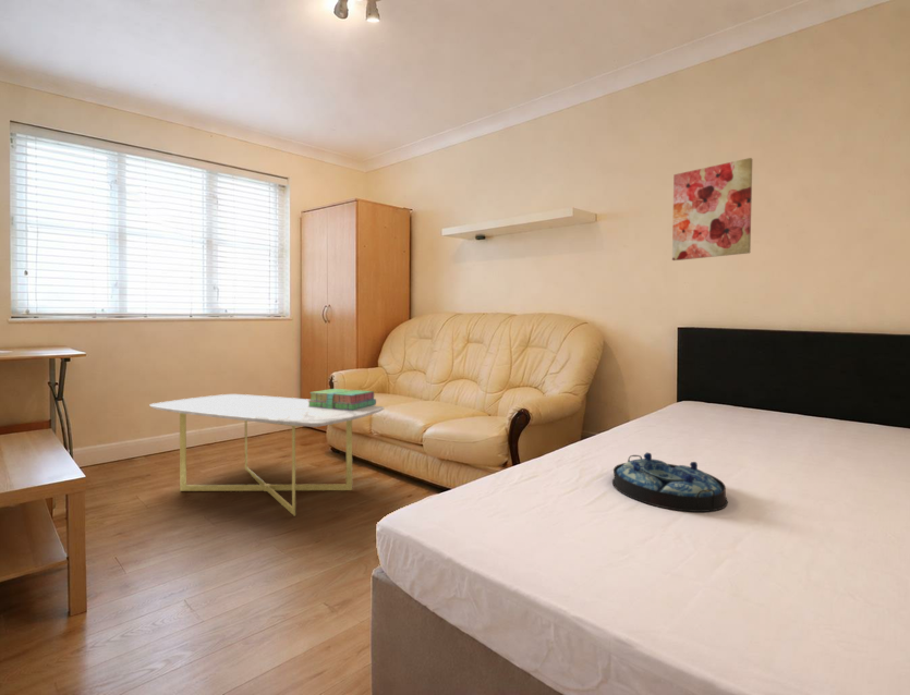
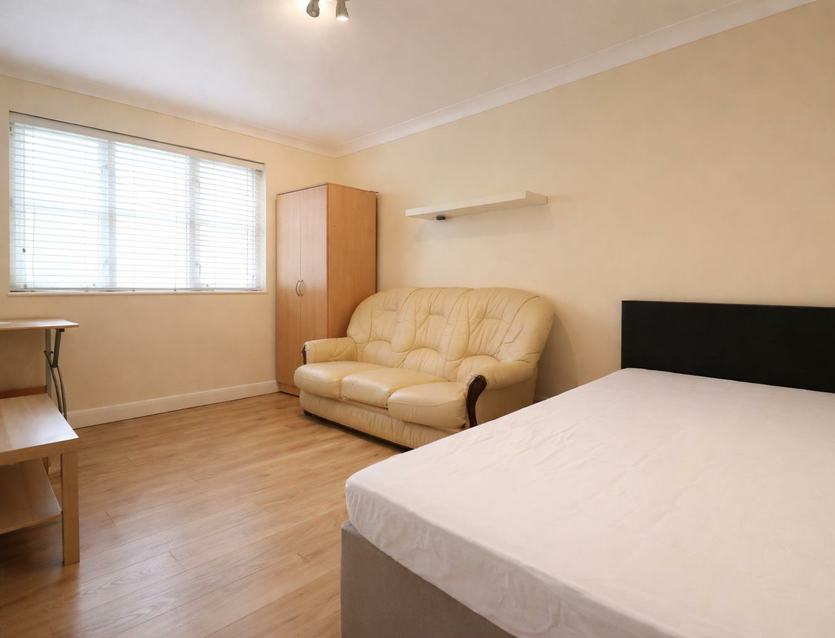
- serving tray [611,452,729,513]
- coffee table [148,393,386,517]
- stack of books [308,388,377,411]
- wall art [671,157,753,261]
